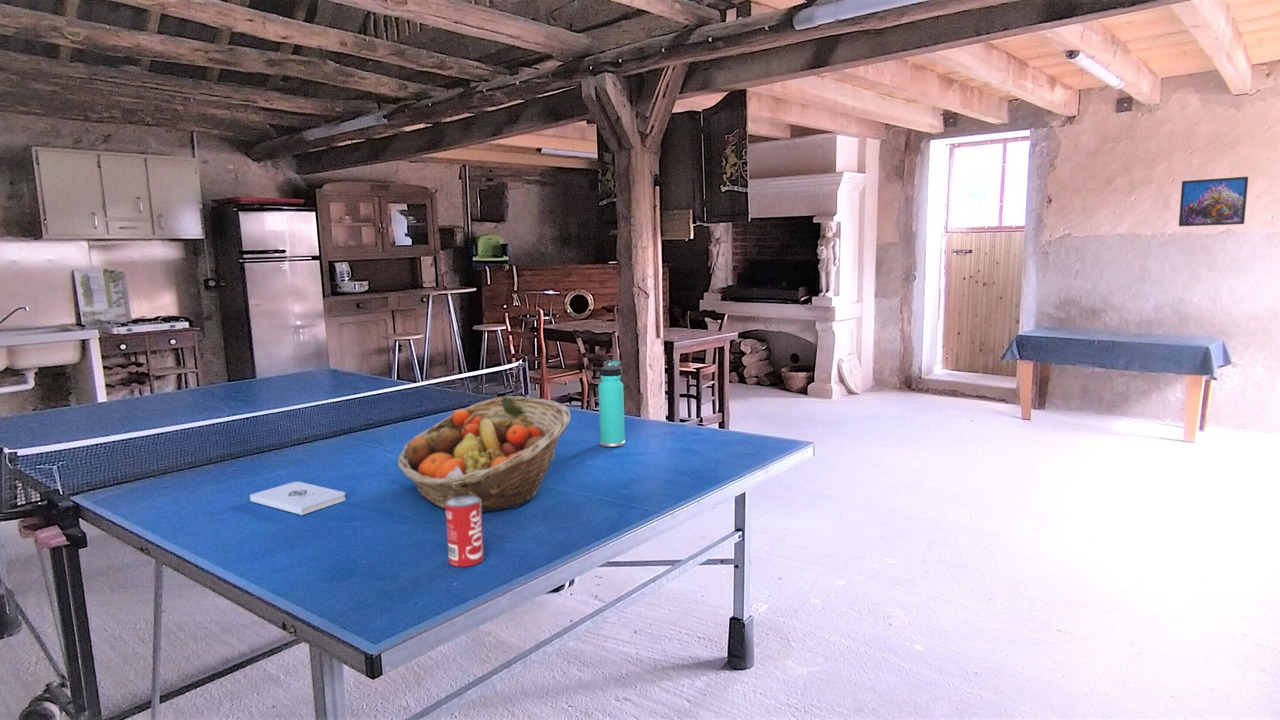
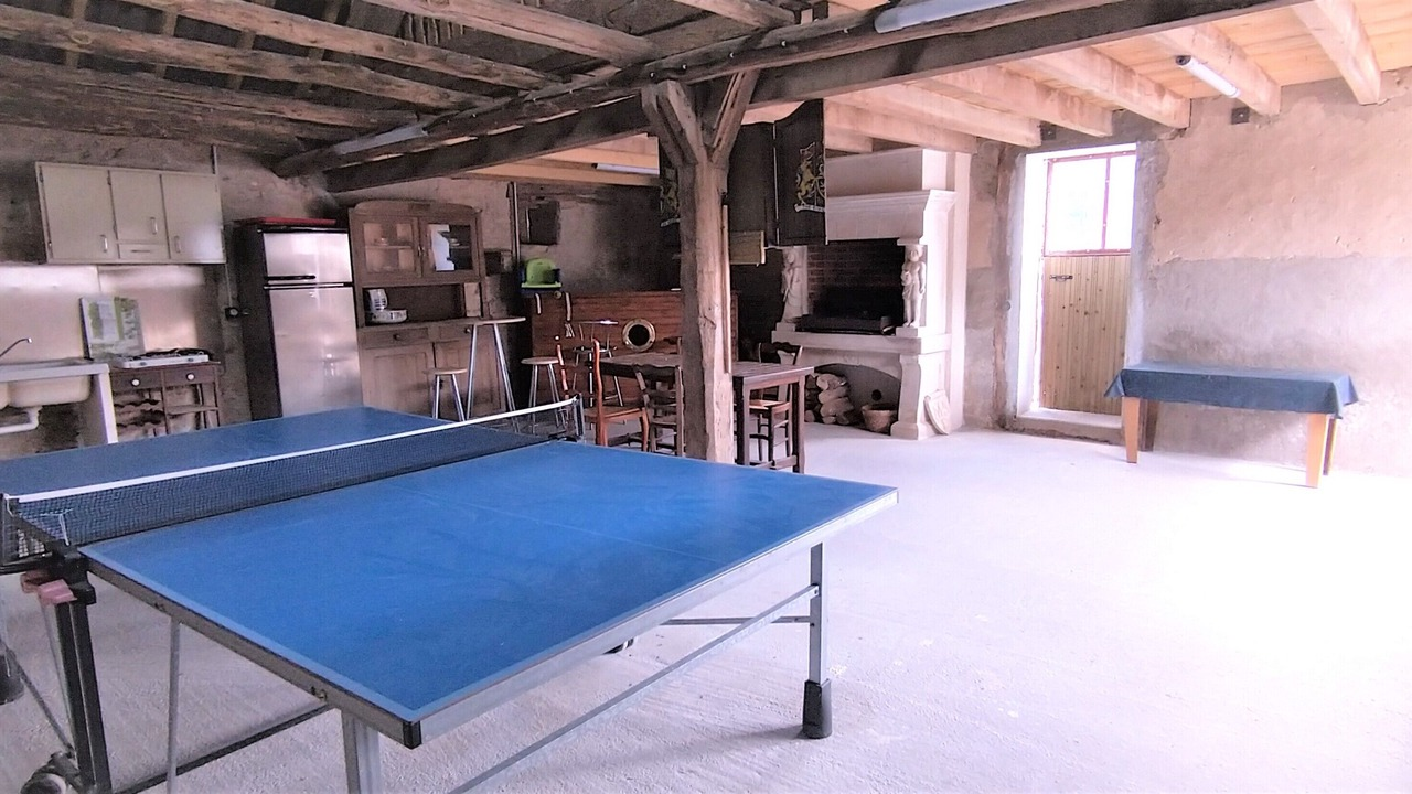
- notepad [249,481,347,516]
- beverage can [444,496,485,568]
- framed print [1178,176,1249,227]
- fruit basket [397,395,571,513]
- thermos bottle [597,359,626,448]
